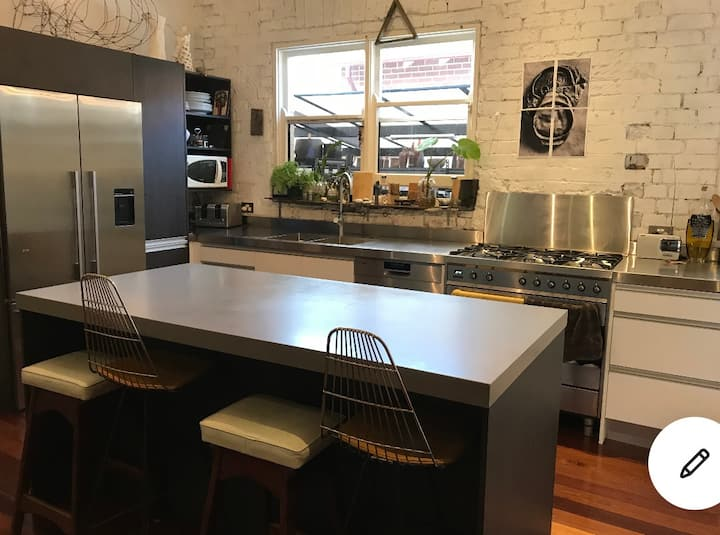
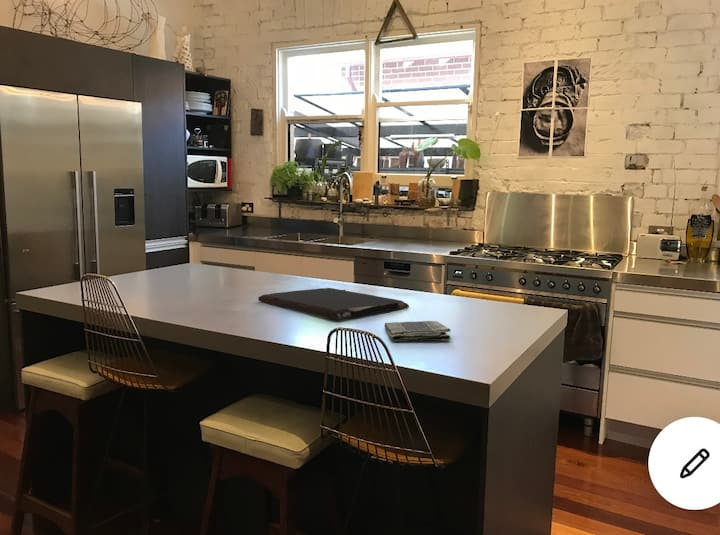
+ cutting board [257,287,410,320]
+ dish towel [383,320,451,342]
